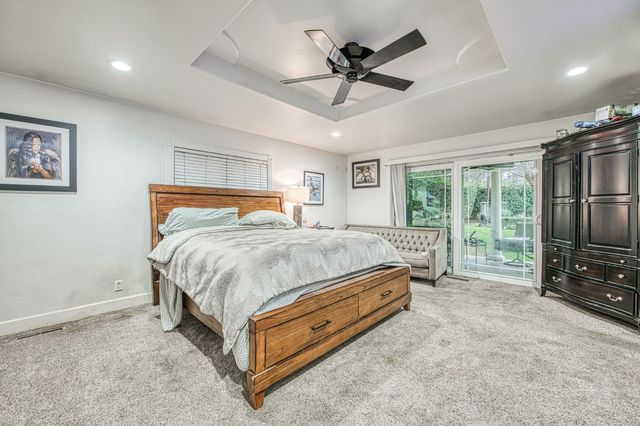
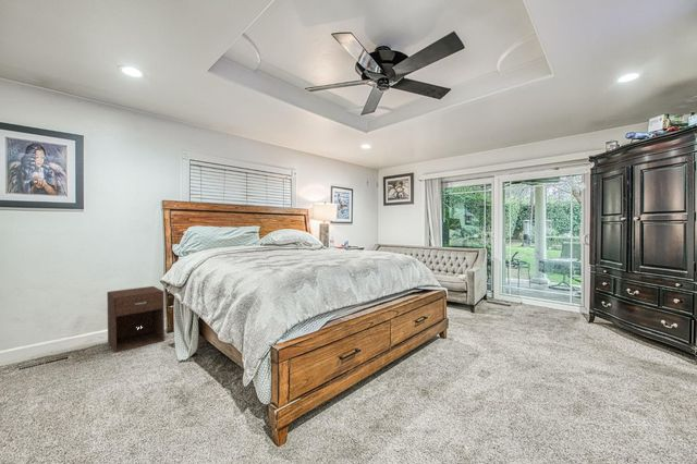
+ nightstand [107,285,166,354]
